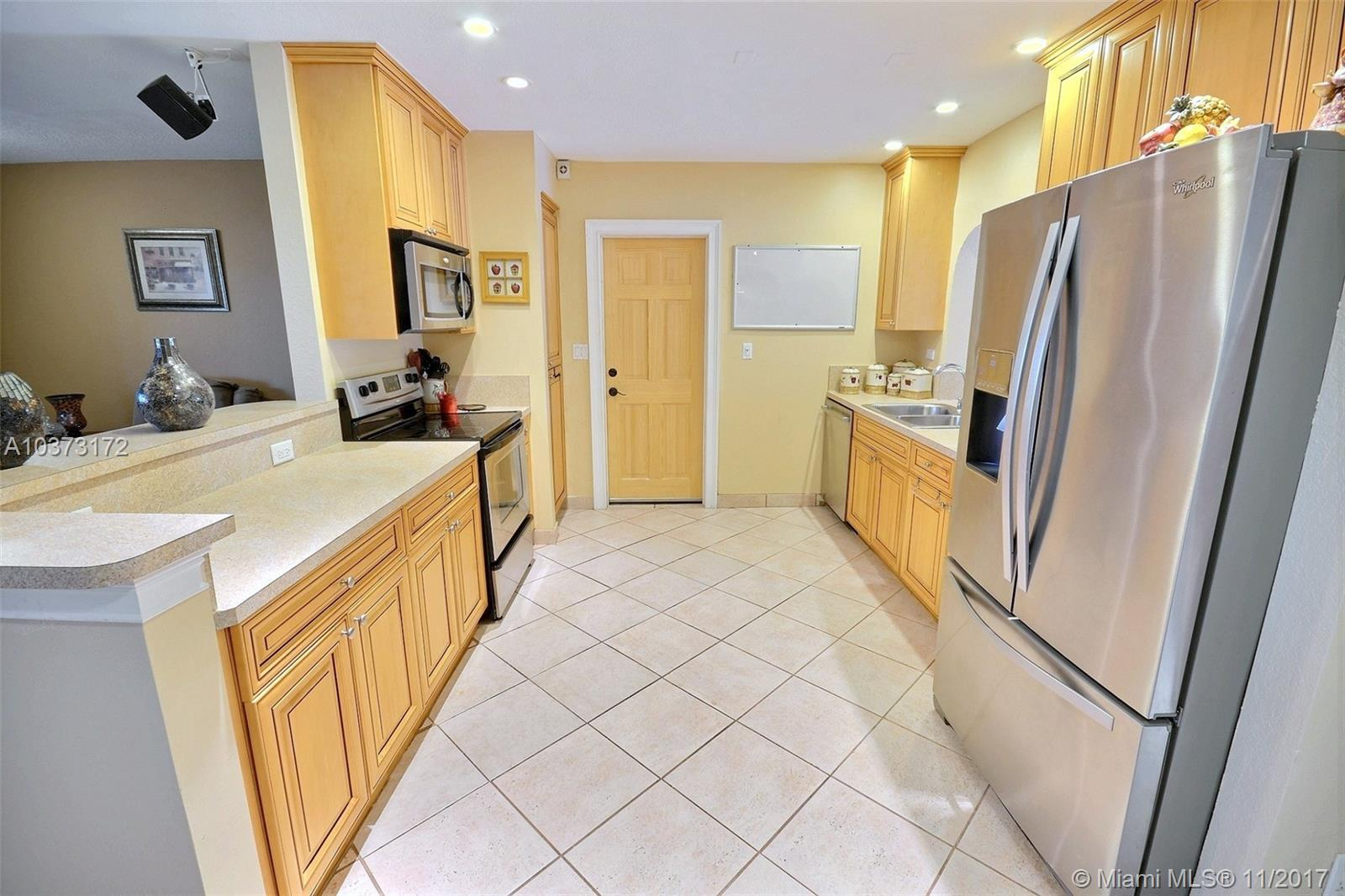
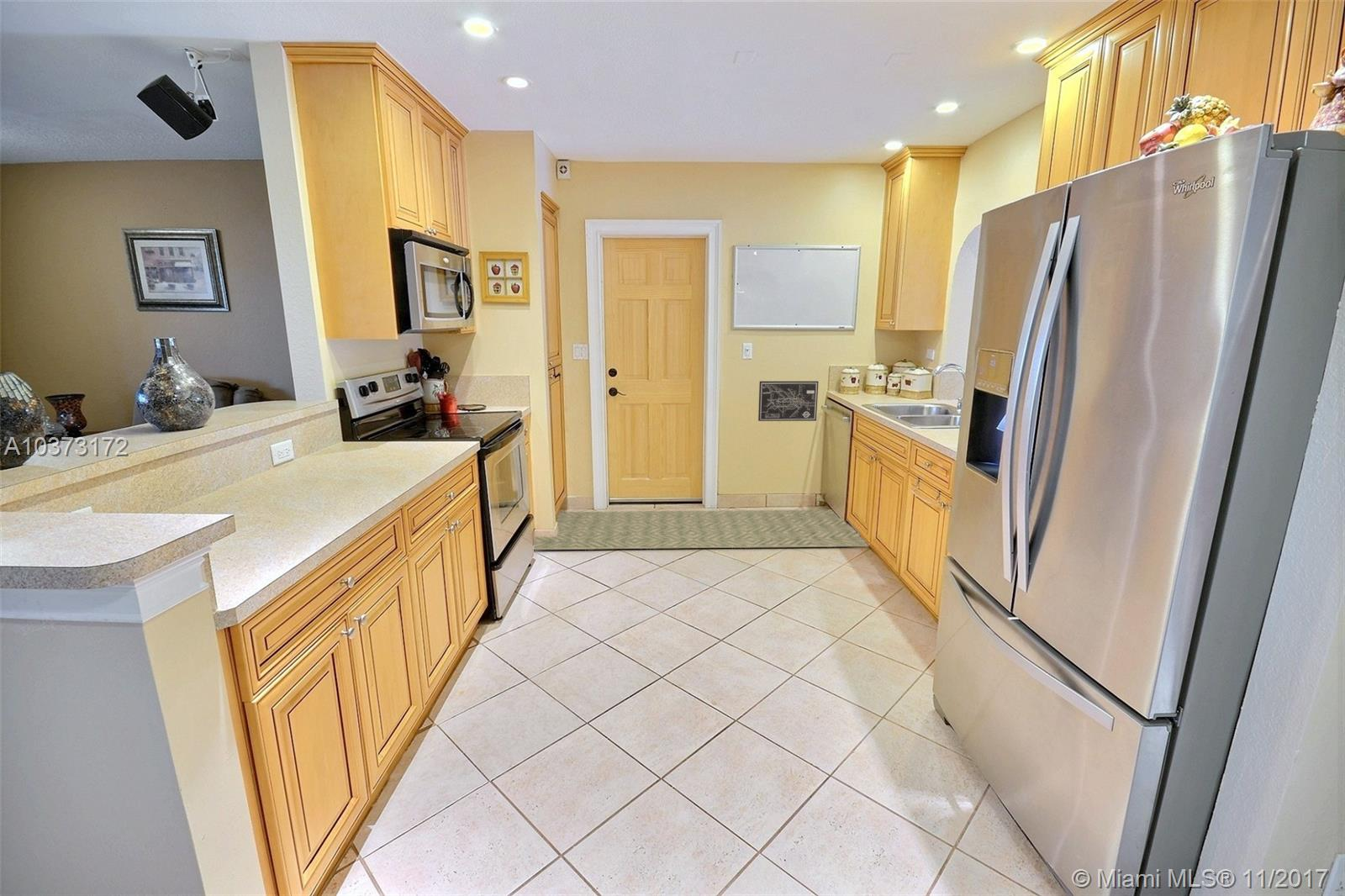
+ wall art [757,381,820,422]
+ rug [533,509,870,551]
